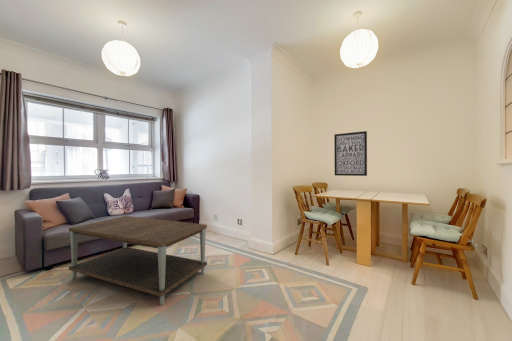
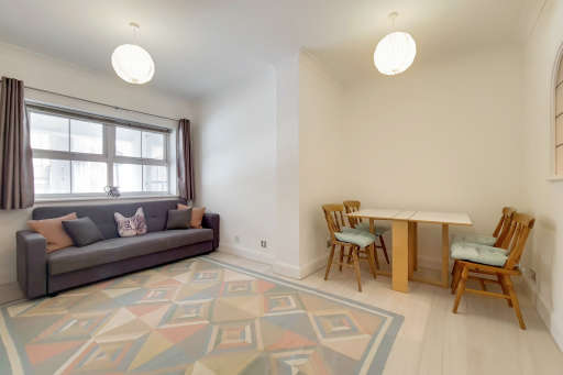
- wall art [333,130,368,177]
- coffee table [68,215,208,306]
